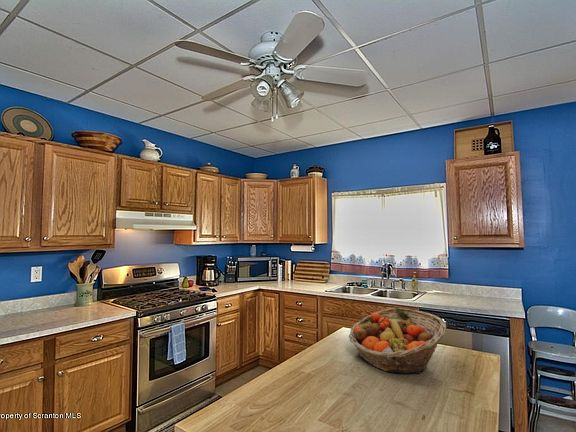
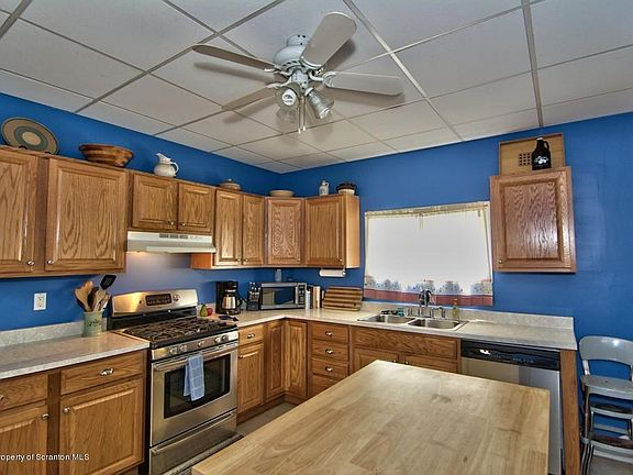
- fruit basket [348,307,447,375]
